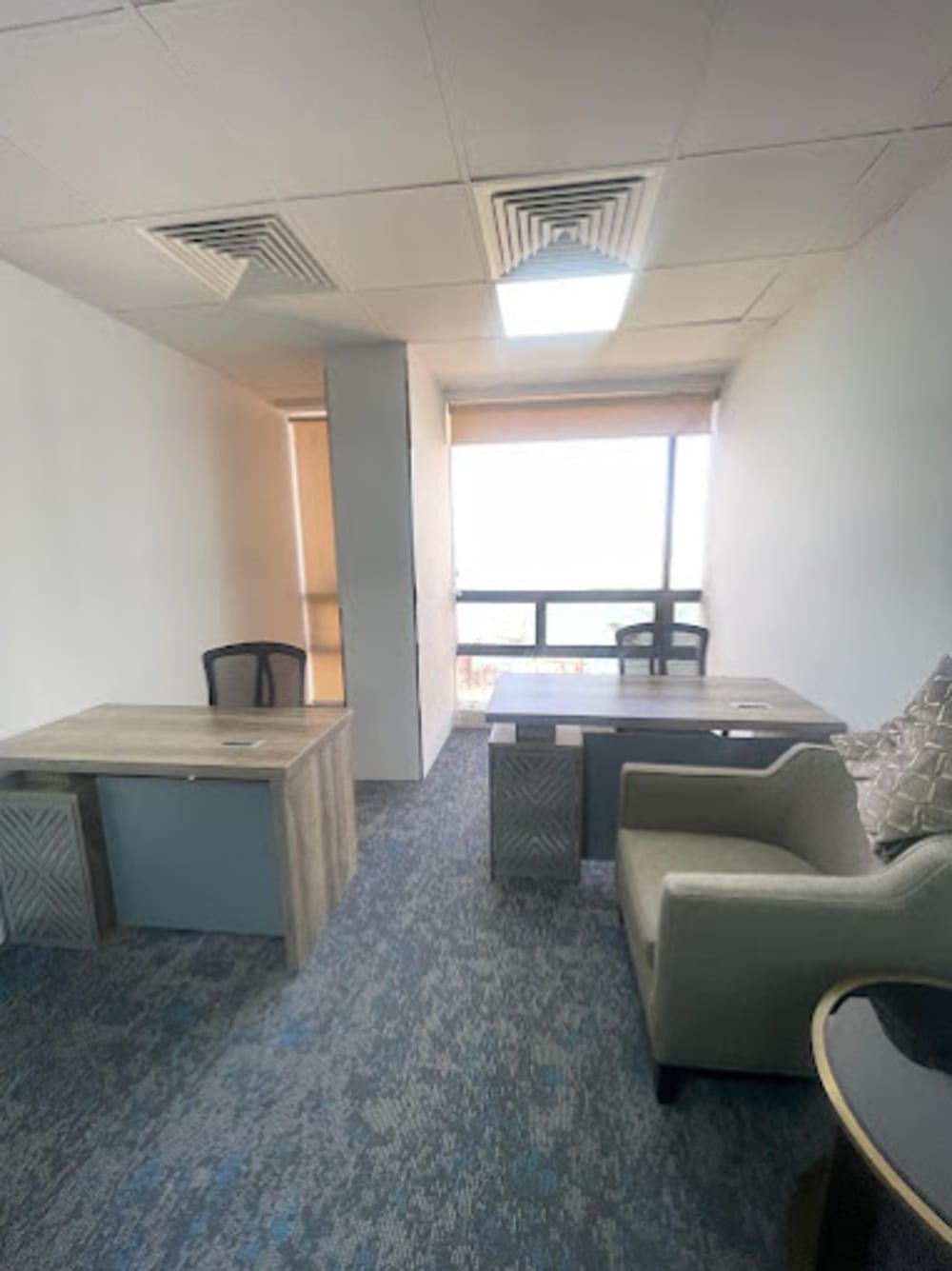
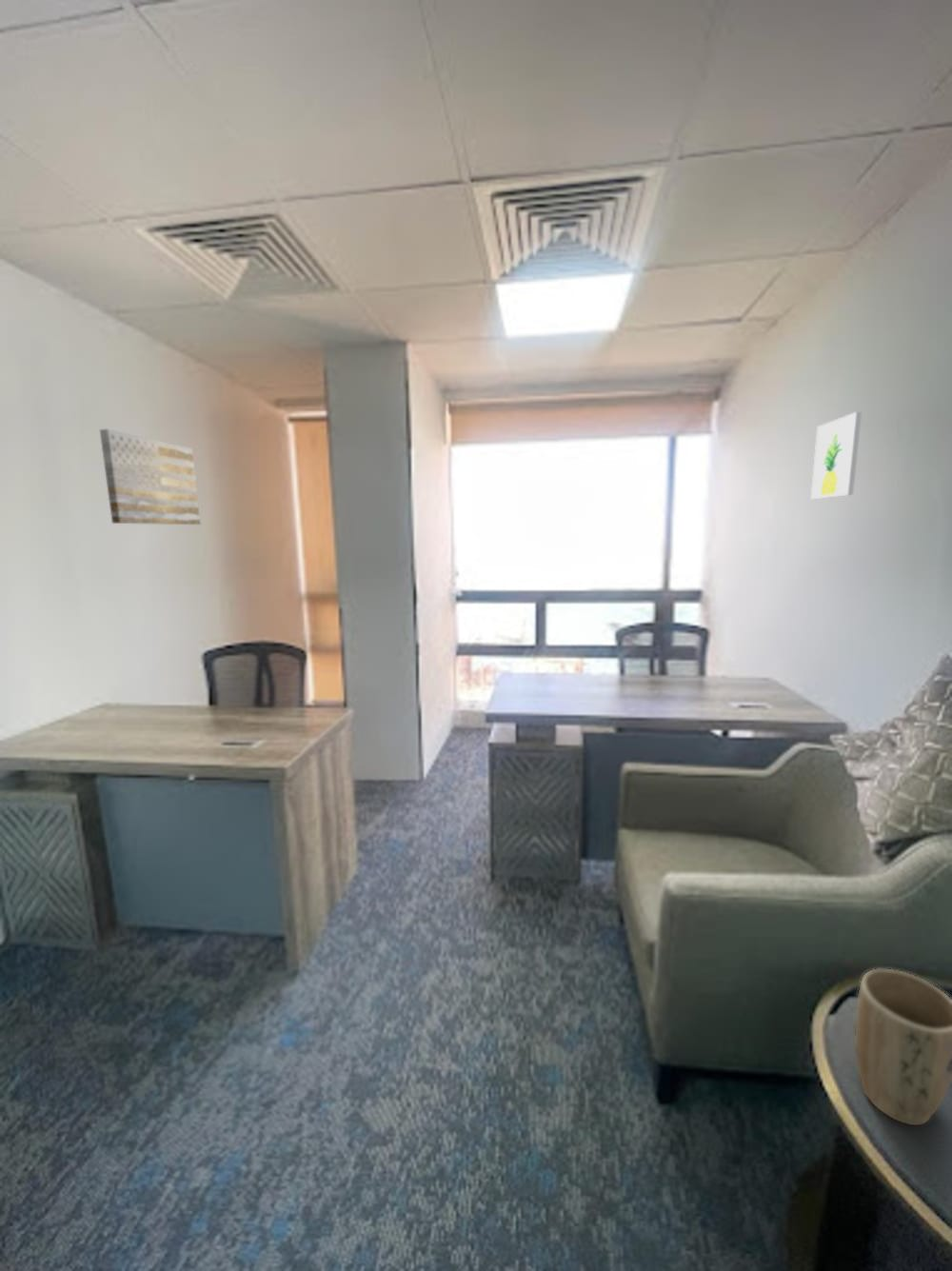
+ wall art [99,428,201,526]
+ wall art [810,411,863,500]
+ plant pot [853,968,952,1126]
